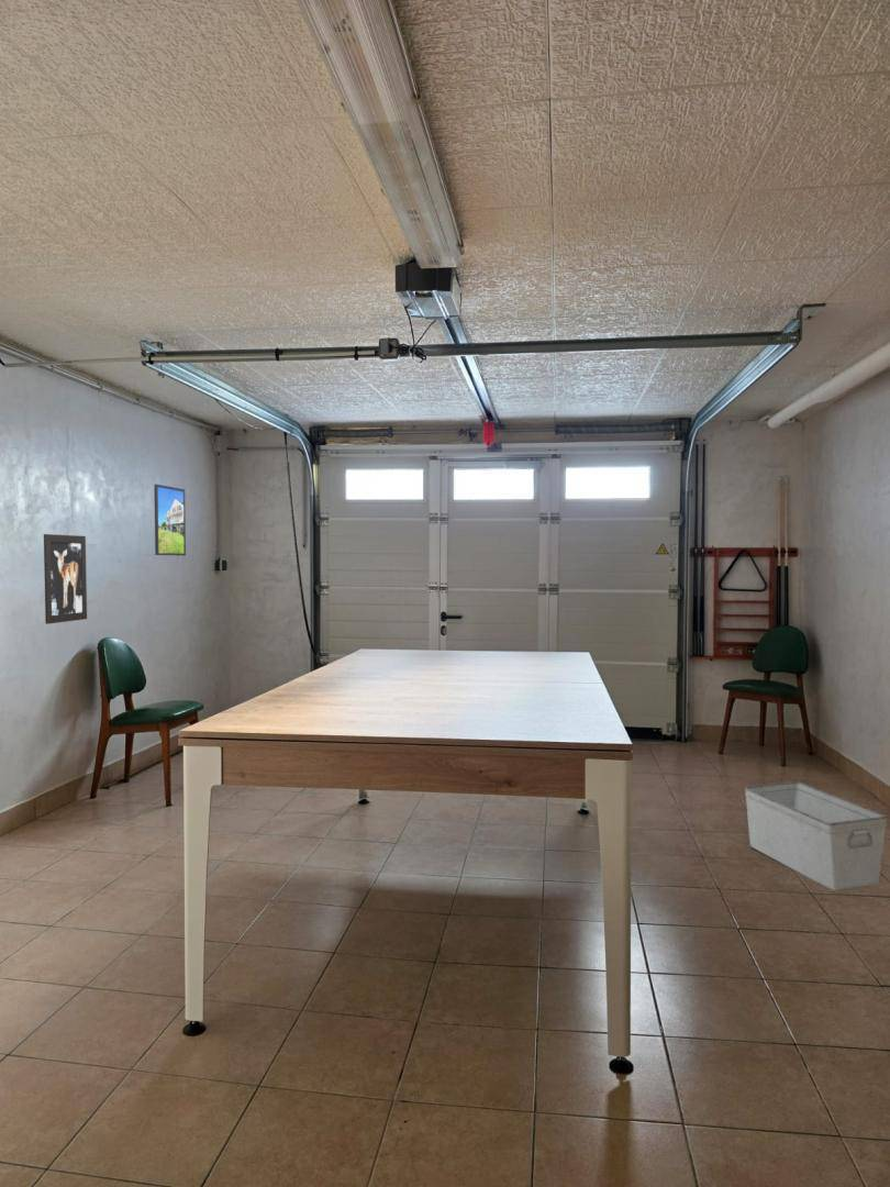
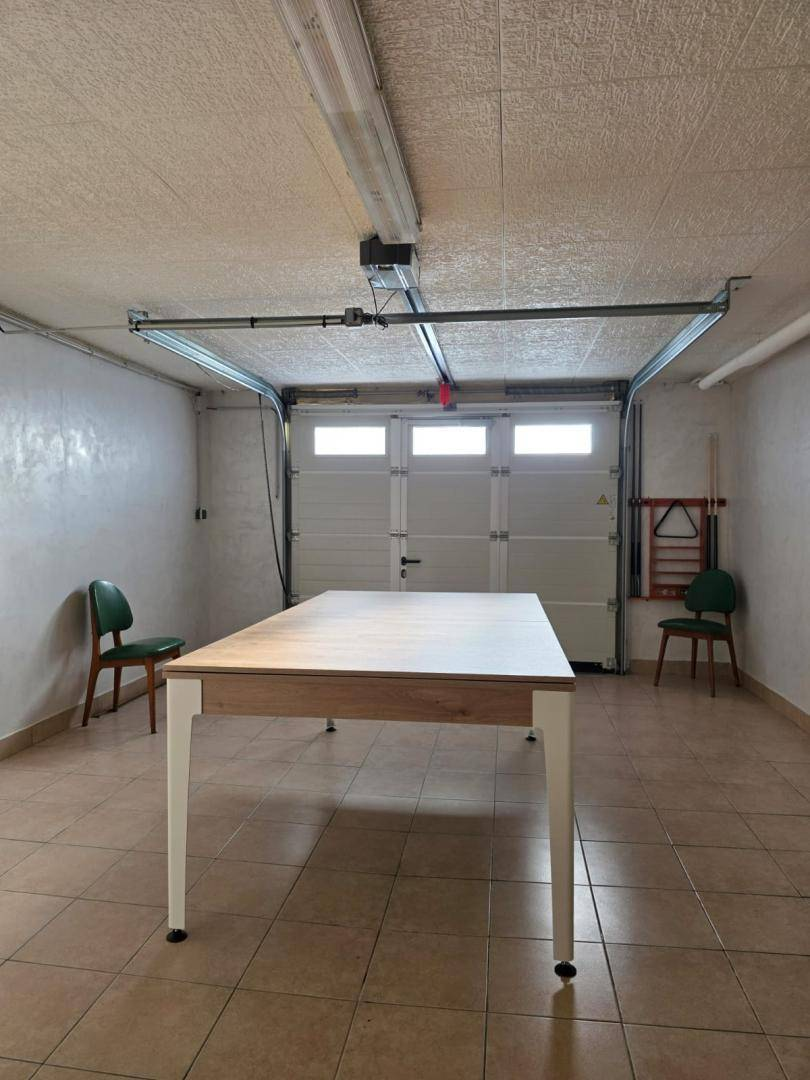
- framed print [153,484,187,556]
- storage bin [744,780,889,891]
- wall art [43,533,88,625]
